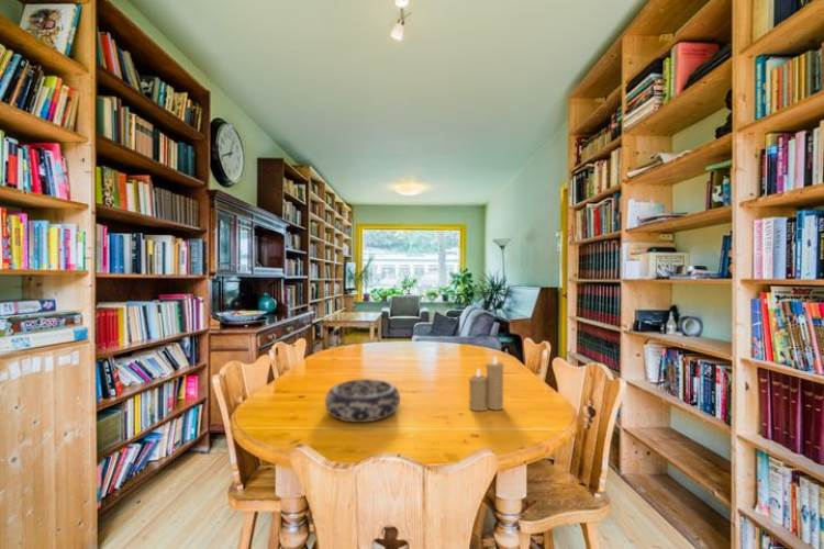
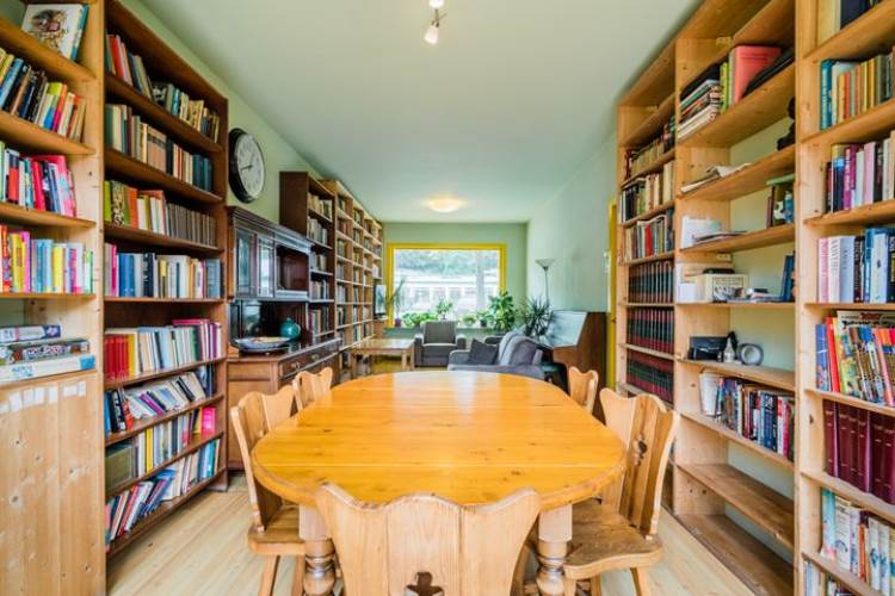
- candle [468,355,504,412]
- decorative bowl [324,378,401,423]
